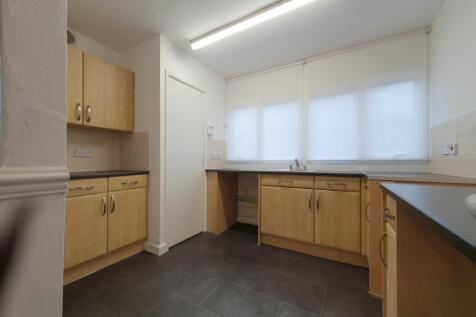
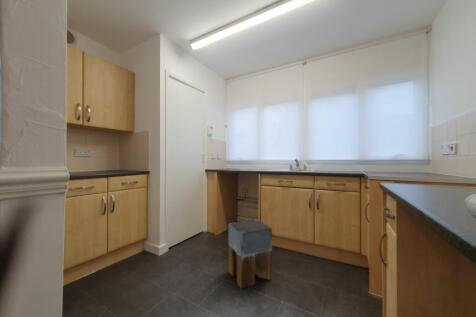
+ stool [227,218,273,290]
